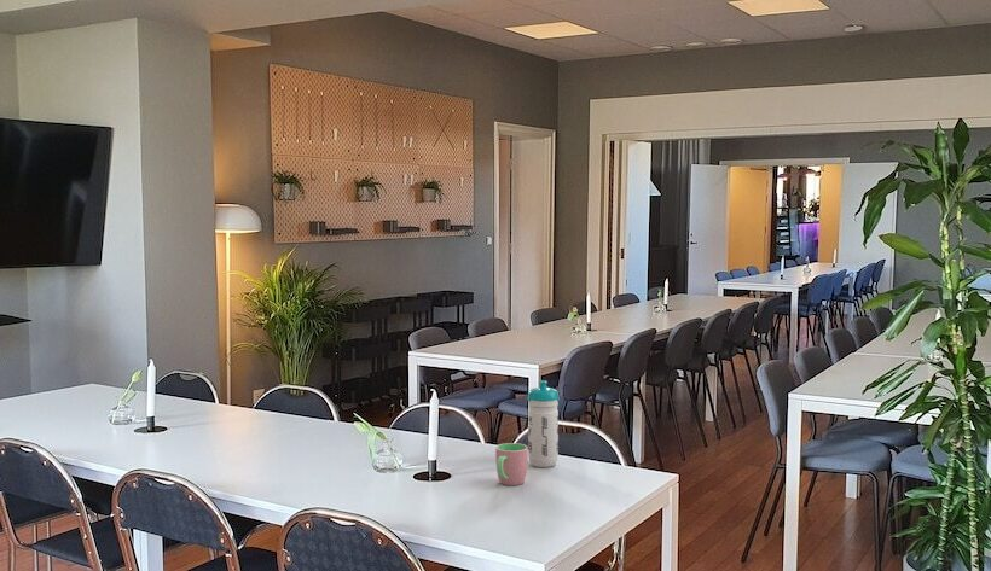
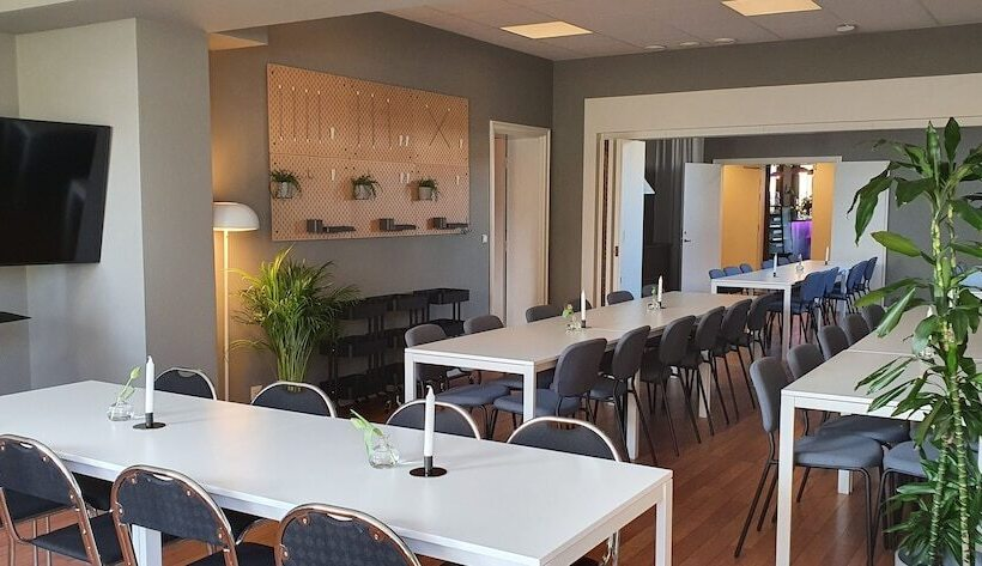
- water bottle [526,379,561,468]
- cup [494,442,529,486]
